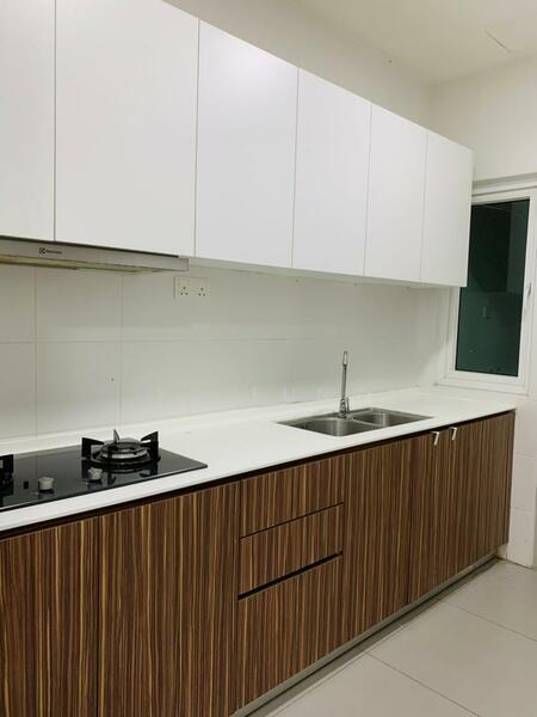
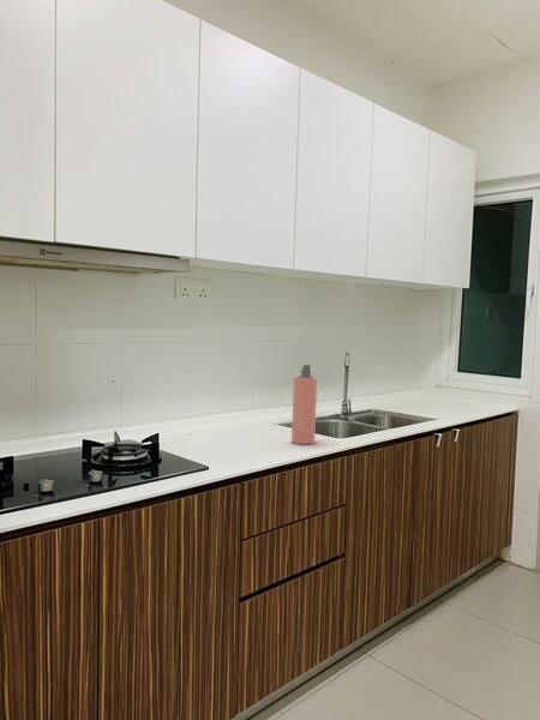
+ spray bottle [290,364,318,445]
